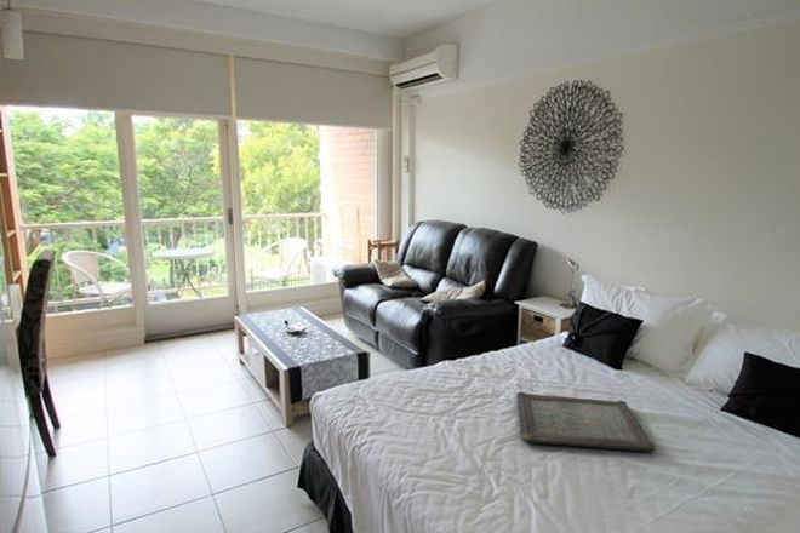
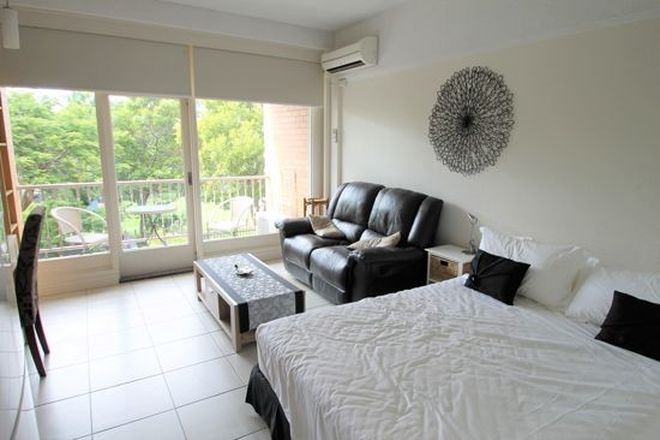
- serving tray [515,391,656,452]
